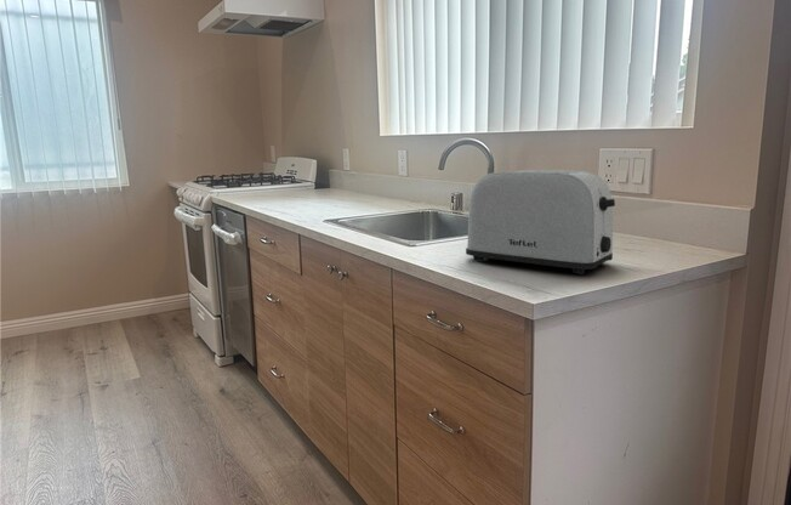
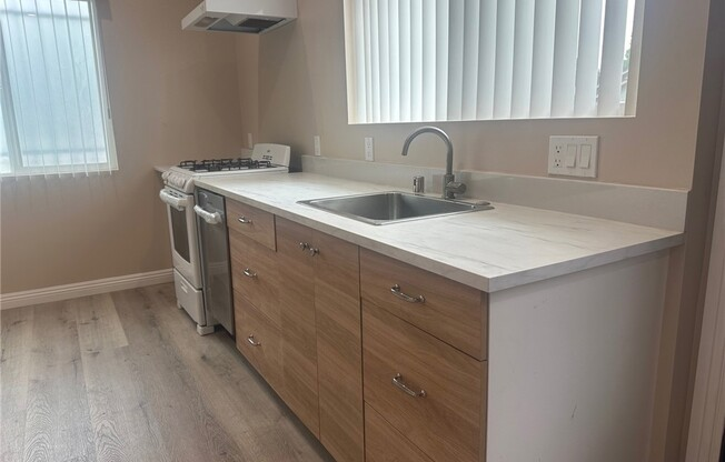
- toaster [465,169,616,276]
